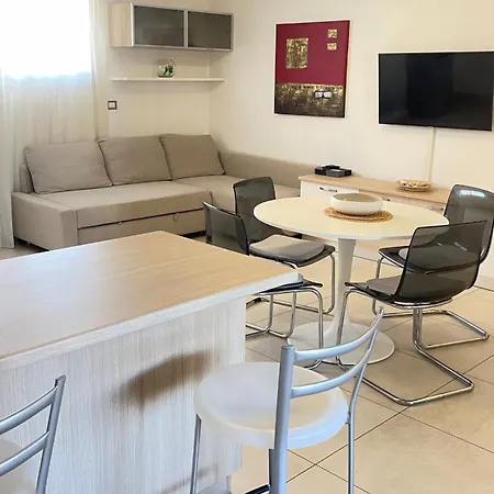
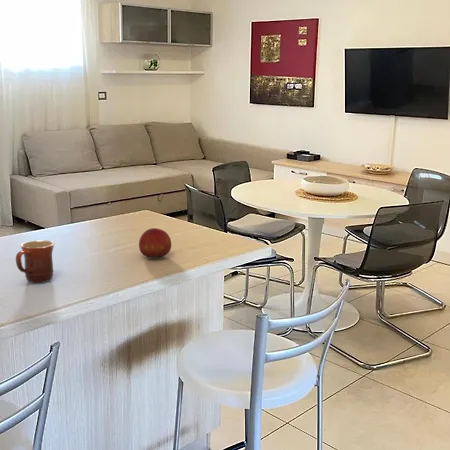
+ mug [15,239,55,284]
+ fruit [138,227,172,260]
